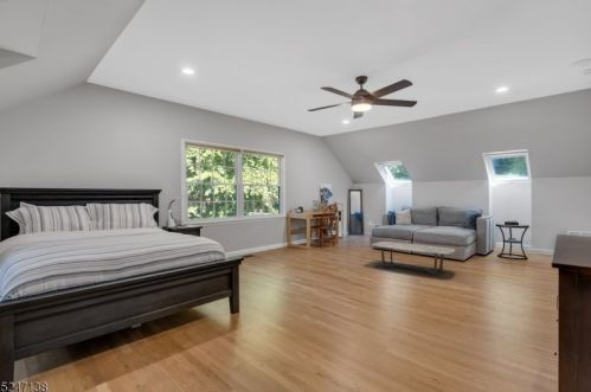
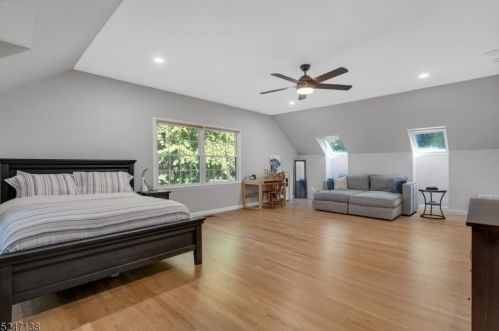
- coffee table [371,240,456,277]
